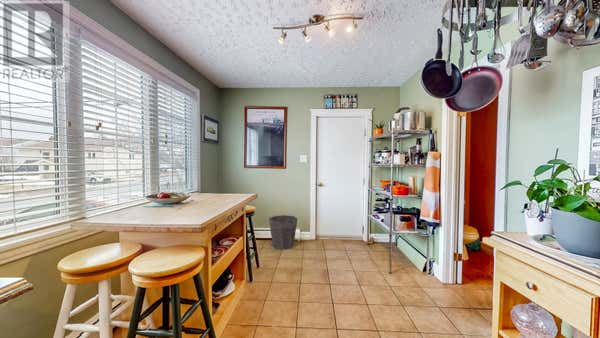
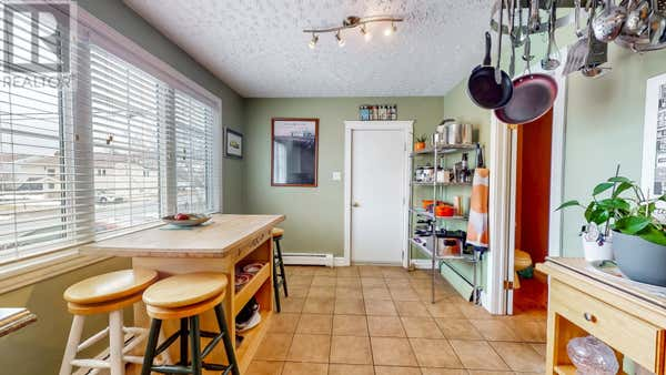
- waste bin [268,214,298,250]
